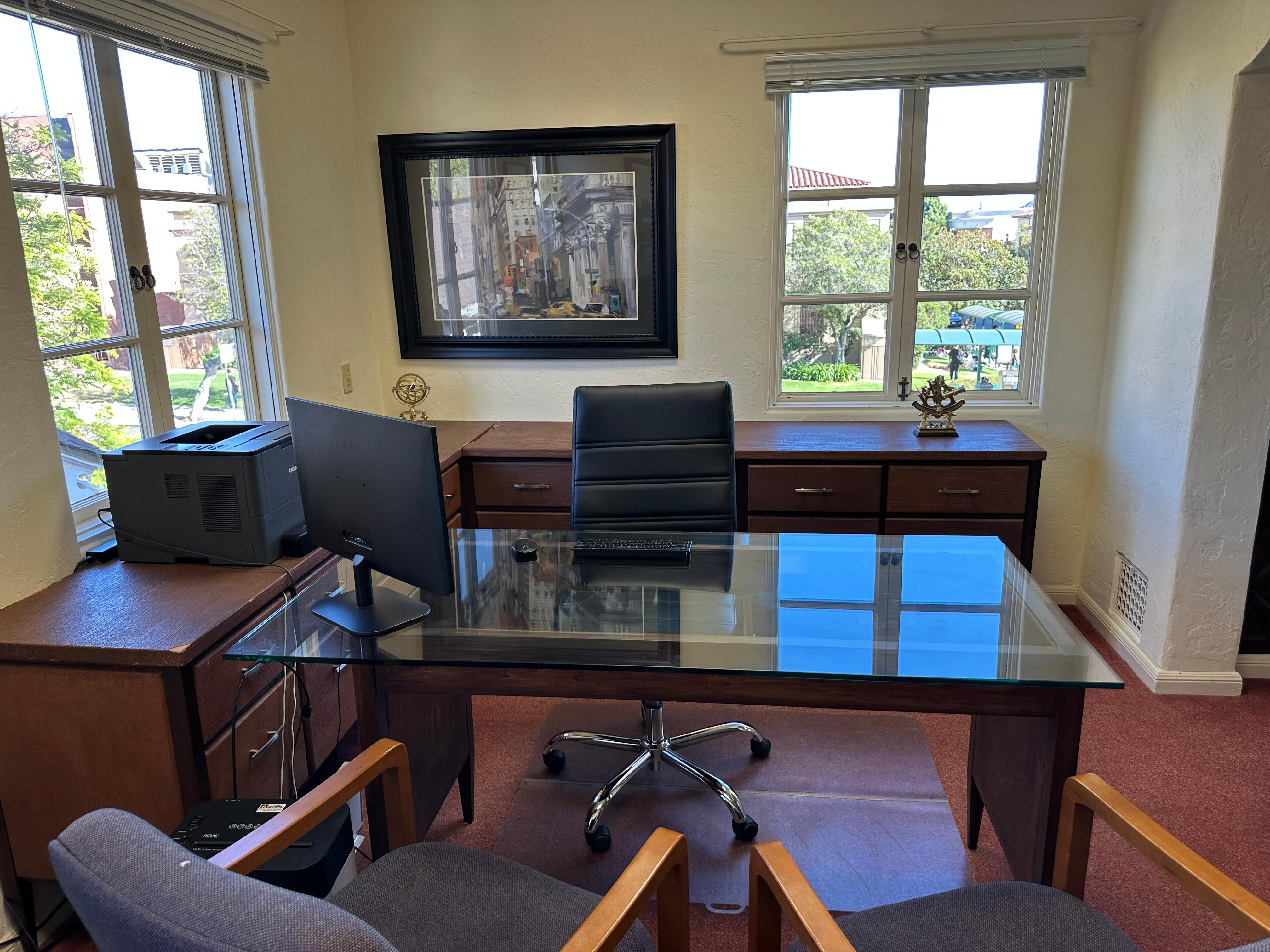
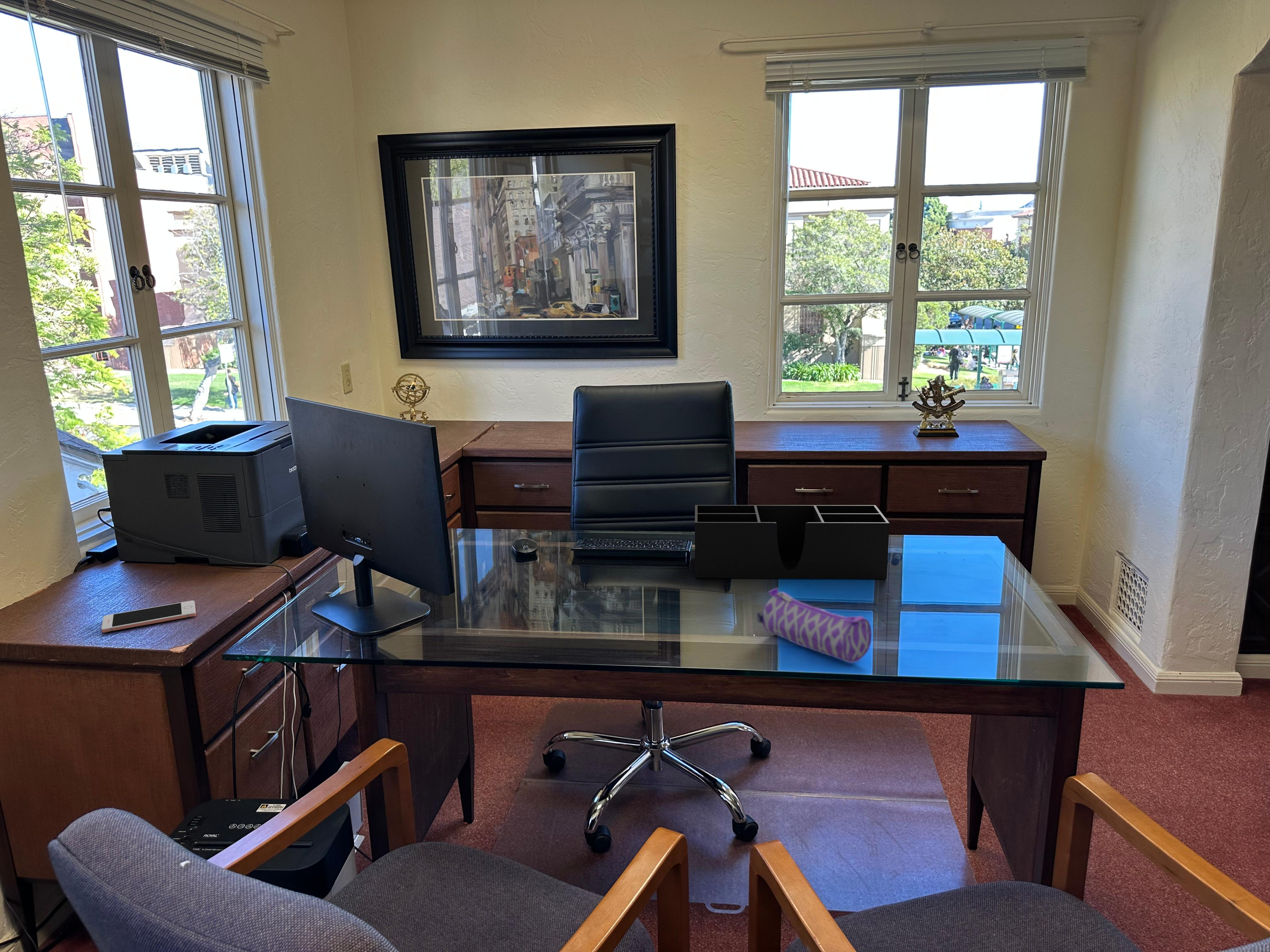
+ desk organizer [695,505,890,579]
+ pencil case [757,587,872,663]
+ cell phone [101,600,197,633]
